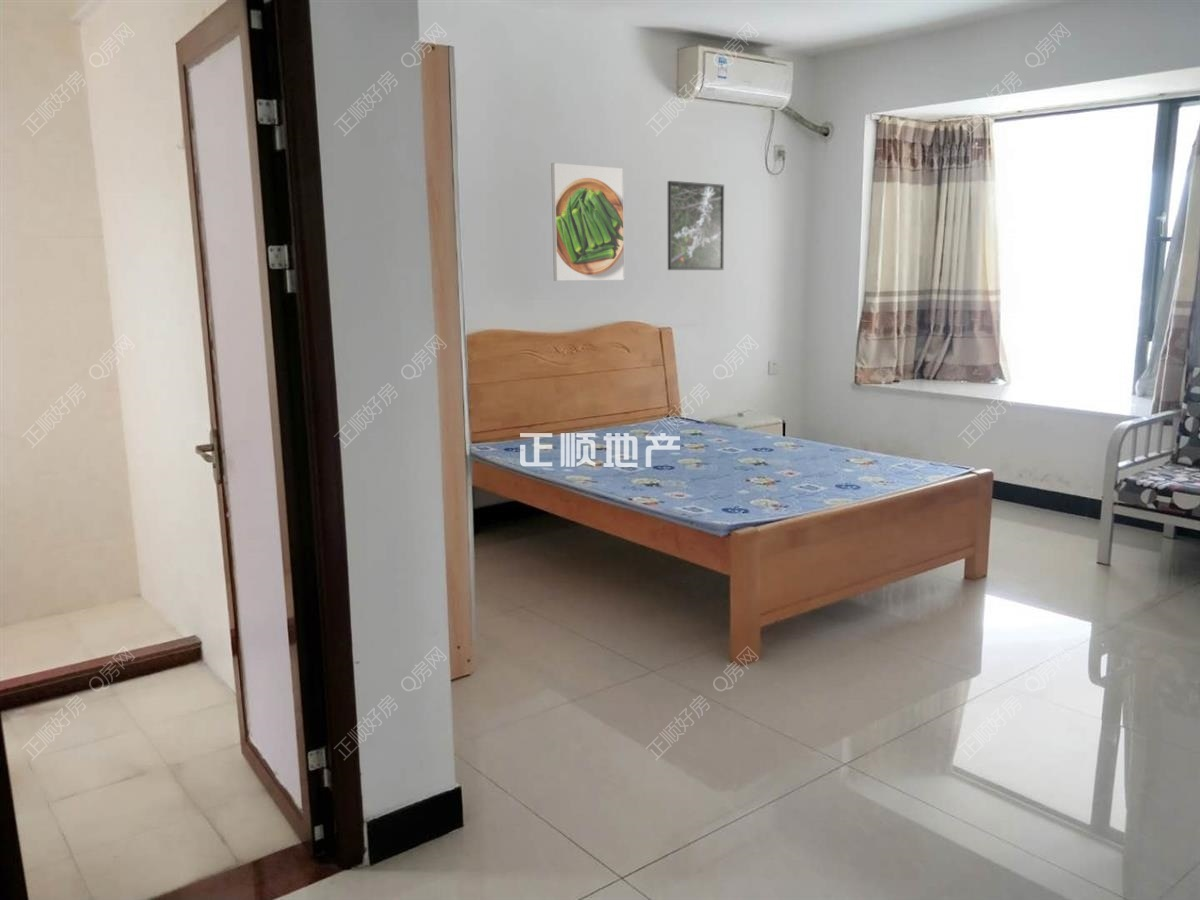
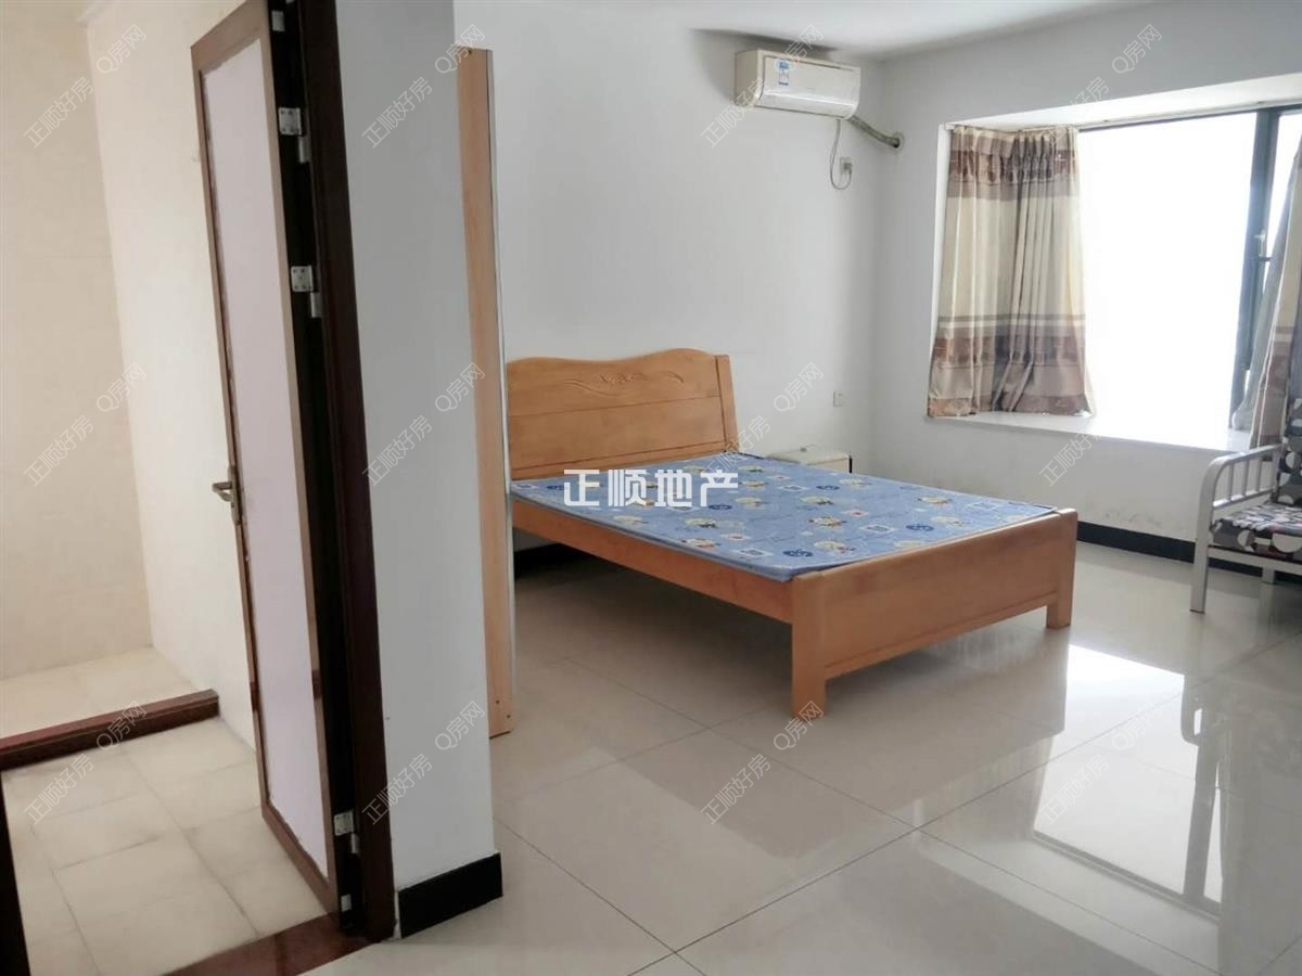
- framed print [667,180,725,271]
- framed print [550,162,625,282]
